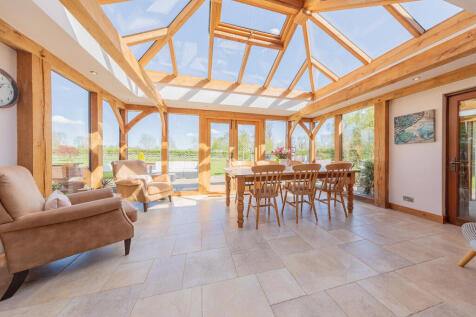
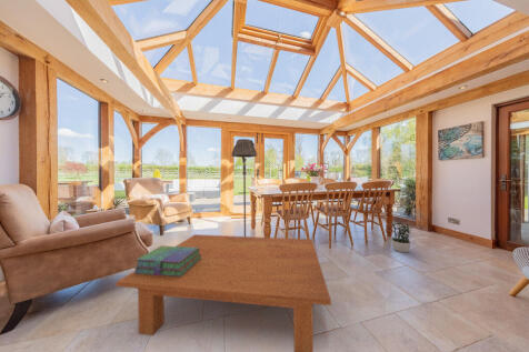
+ potted plant [388,220,413,253]
+ coffee table [116,233,332,352]
+ floor lamp [230,138,258,237]
+ stack of books [133,244,201,276]
